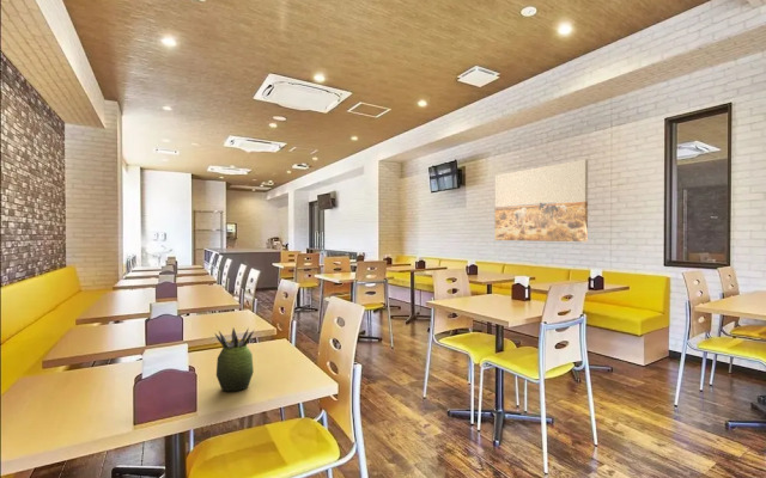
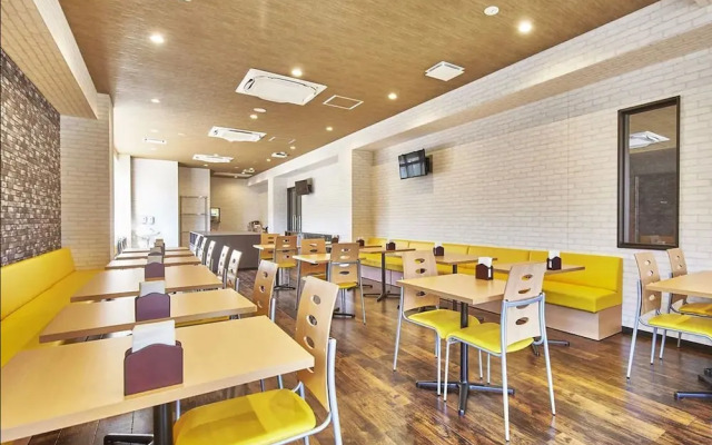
- wall art [494,158,589,243]
- succulent plant [214,326,255,392]
